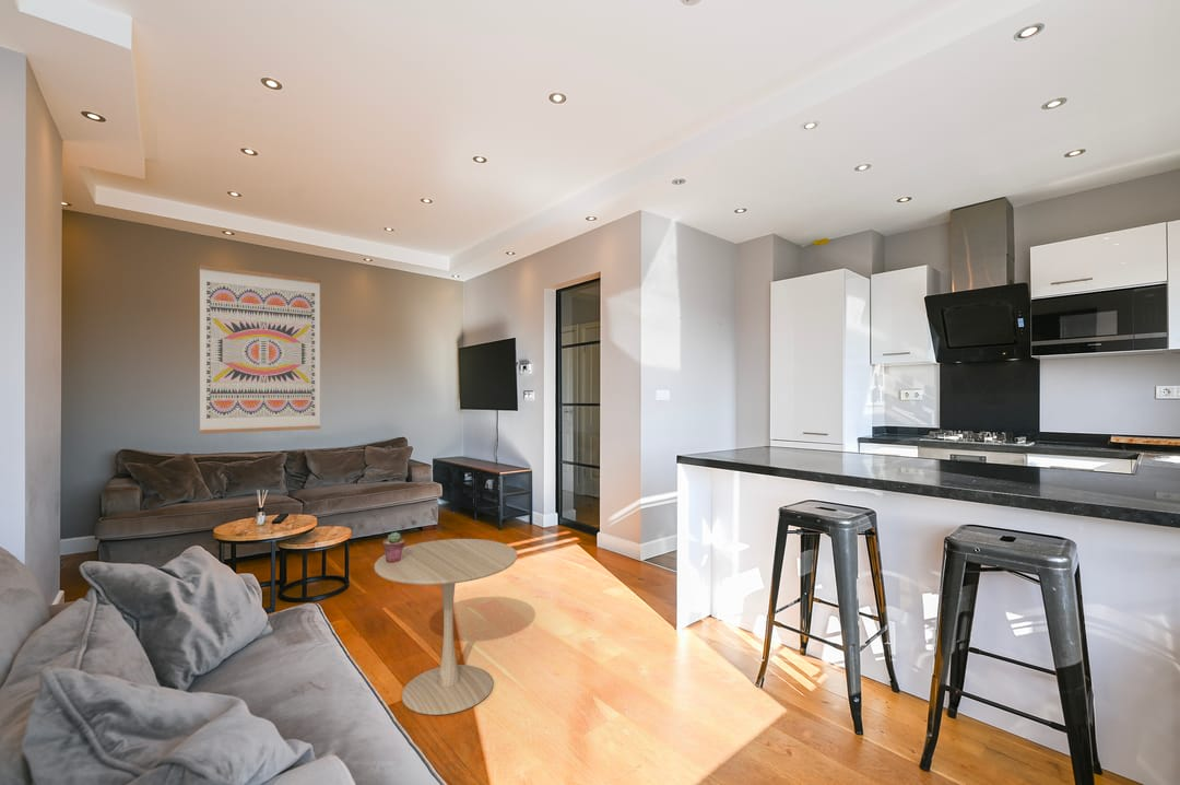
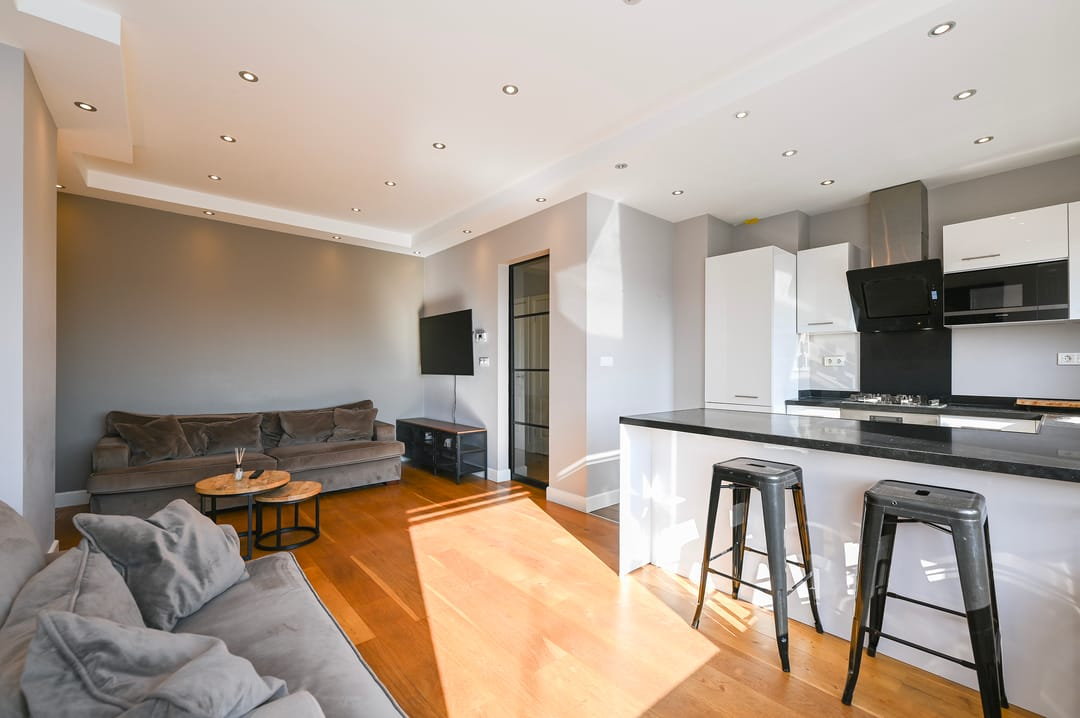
- wall art [199,263,321,435]
- side table [374,538,519,716]
- potted succulent [381,531,406,563]
